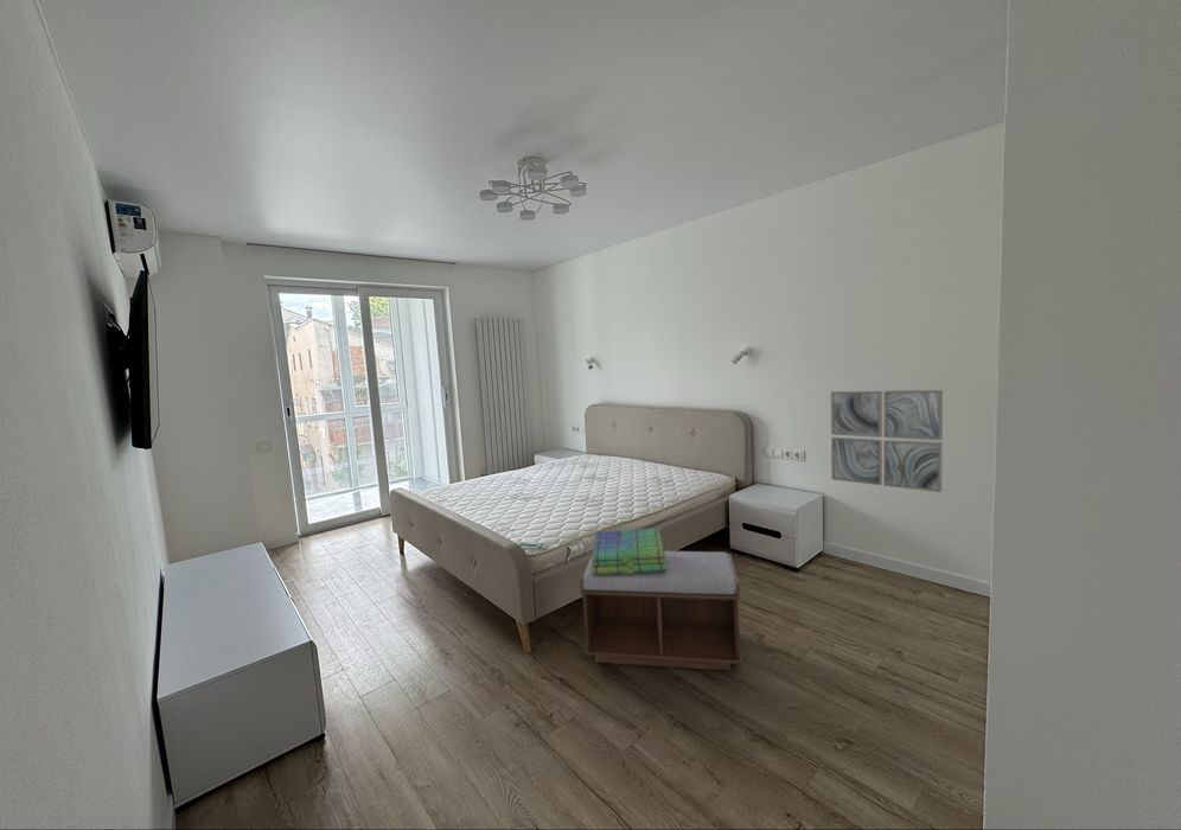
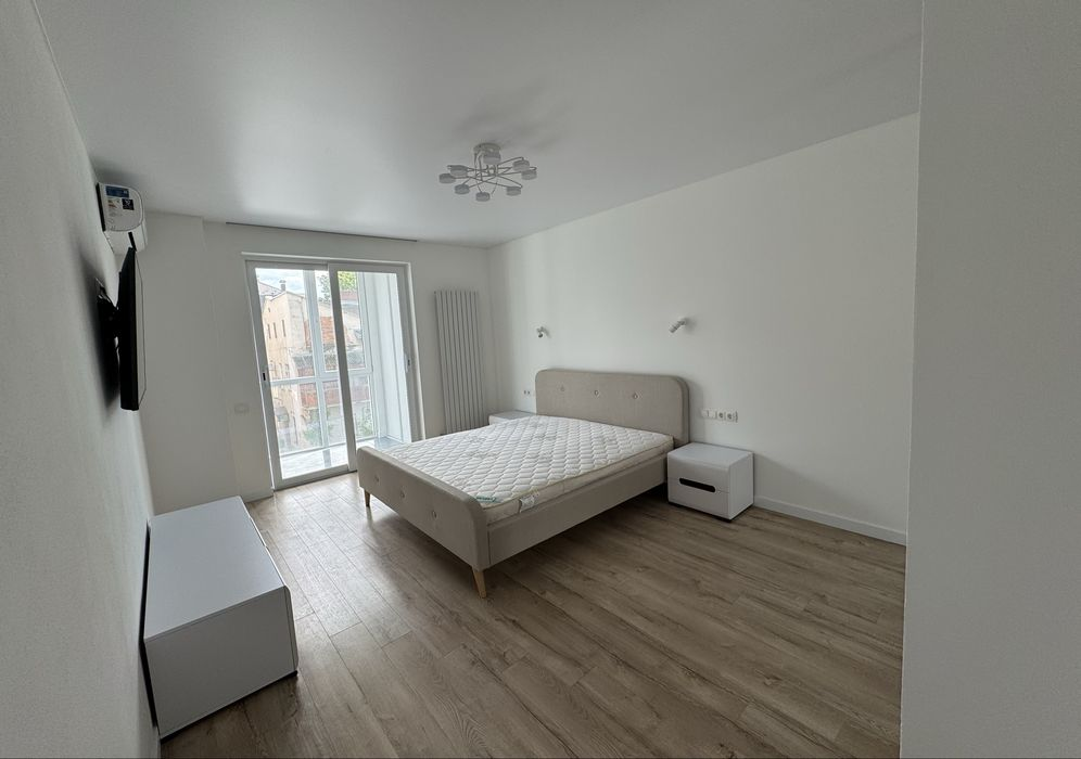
- wall art [830,389,944,493]
- bench [579,550,743,672]
- stack of books [592,528,668,575]
